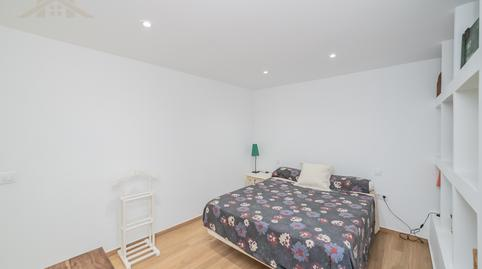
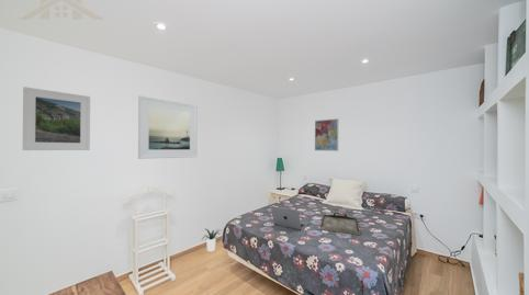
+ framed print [137,95,199,160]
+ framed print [22,86,91,151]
+ laptop [270,205,311,231]
+ wall art [314,117,339,152]
+ potted plant [201,228,222,252]
+ serving tray [319,212,361,236]
